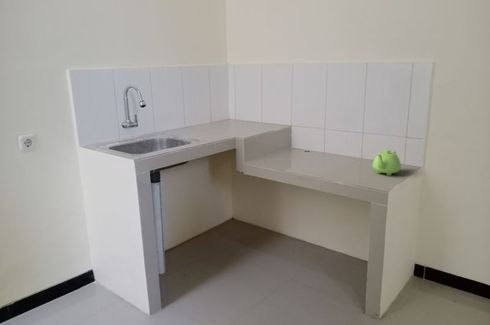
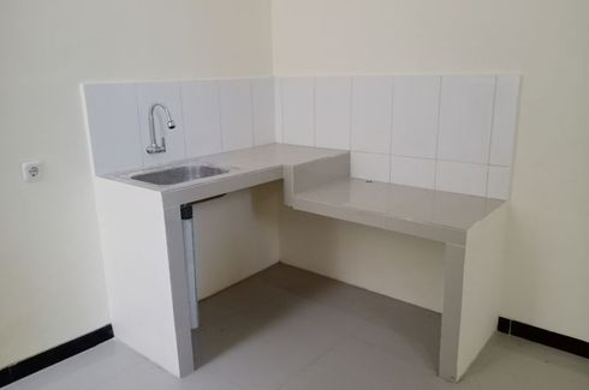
- teapot [372,149,402,177]
